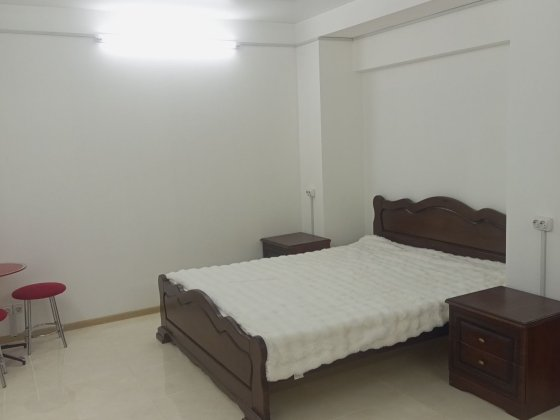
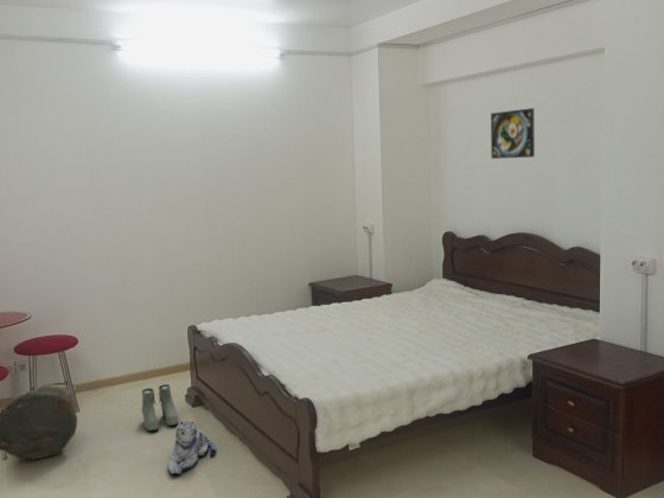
+ bag [0,385,78,461]
+ boots [140,383,180,432]
+ plush toy [166,421,217,475]
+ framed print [490,107,536,160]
